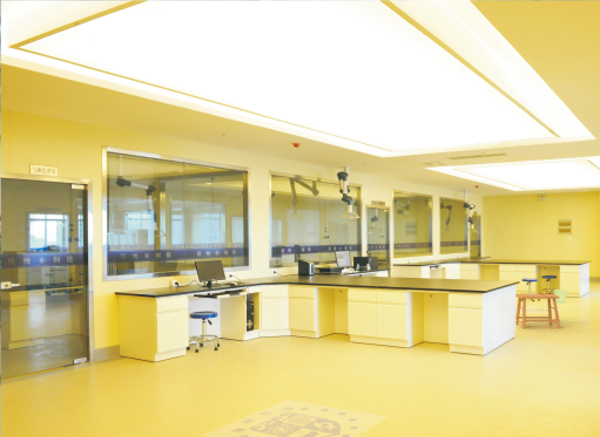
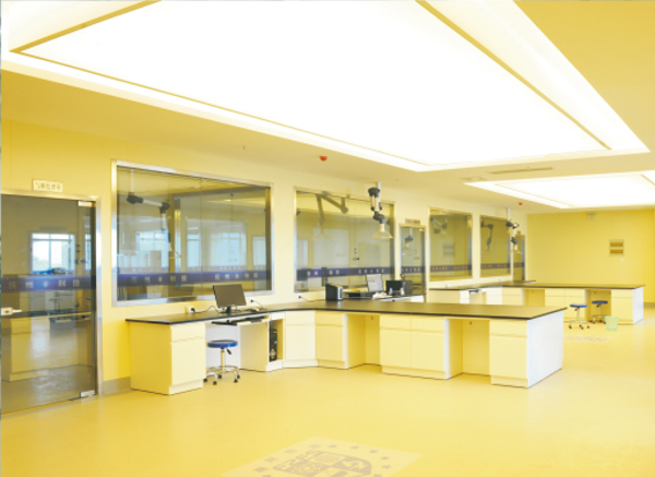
- stool [515,293,562,330]
